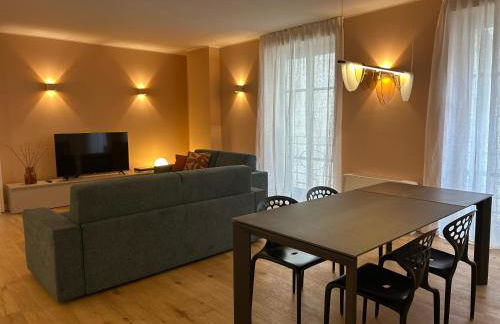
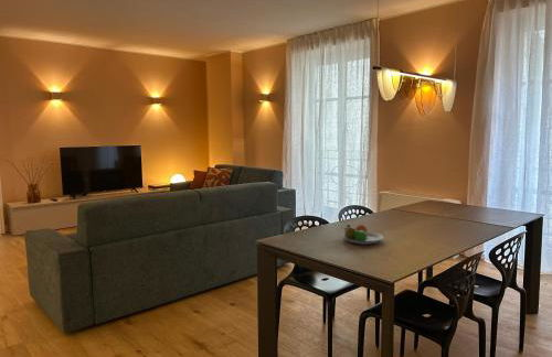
+ fruit bowl [341,223,384,246]
